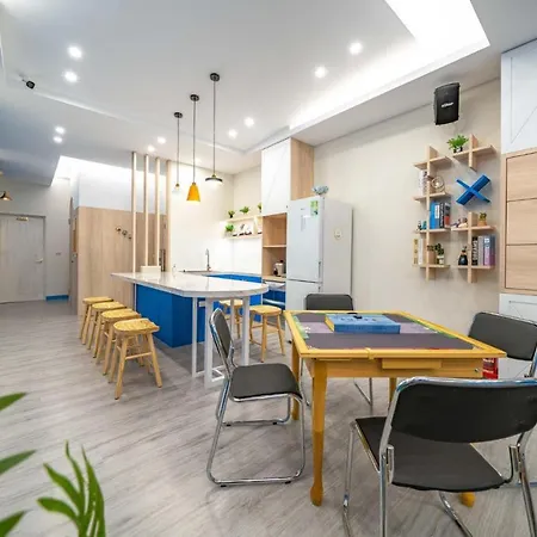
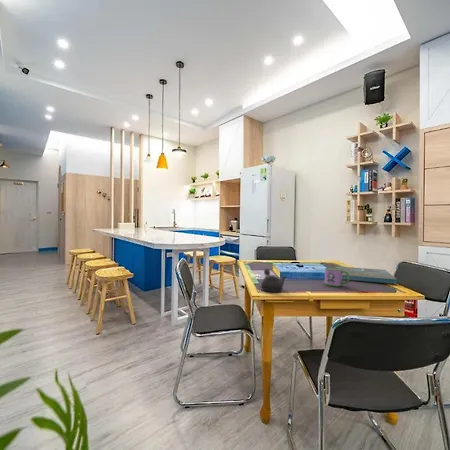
+ mug [324,266,350,288]
+ board game [334,265,398,285]
+ teapot [260,268,287,292]
